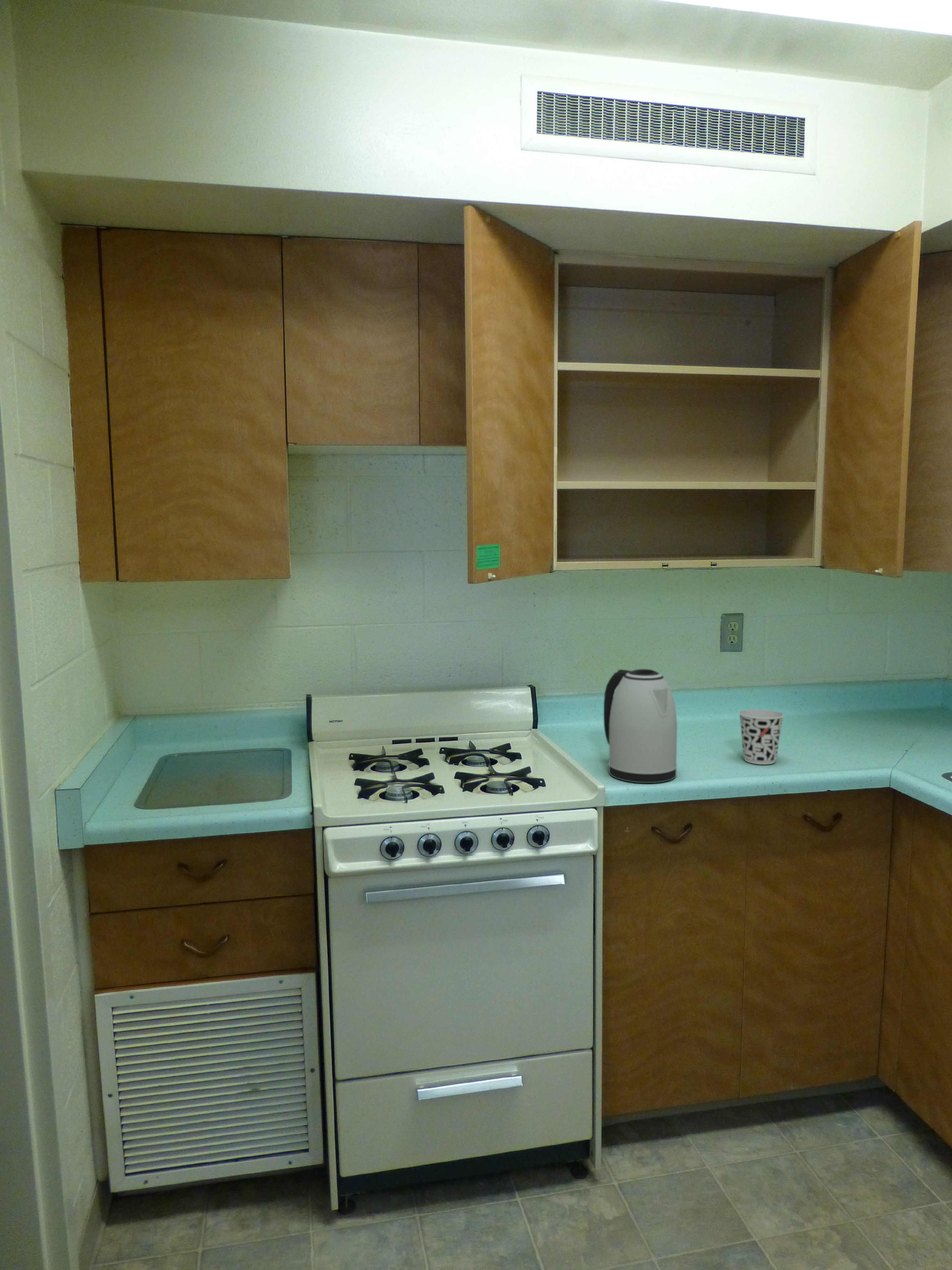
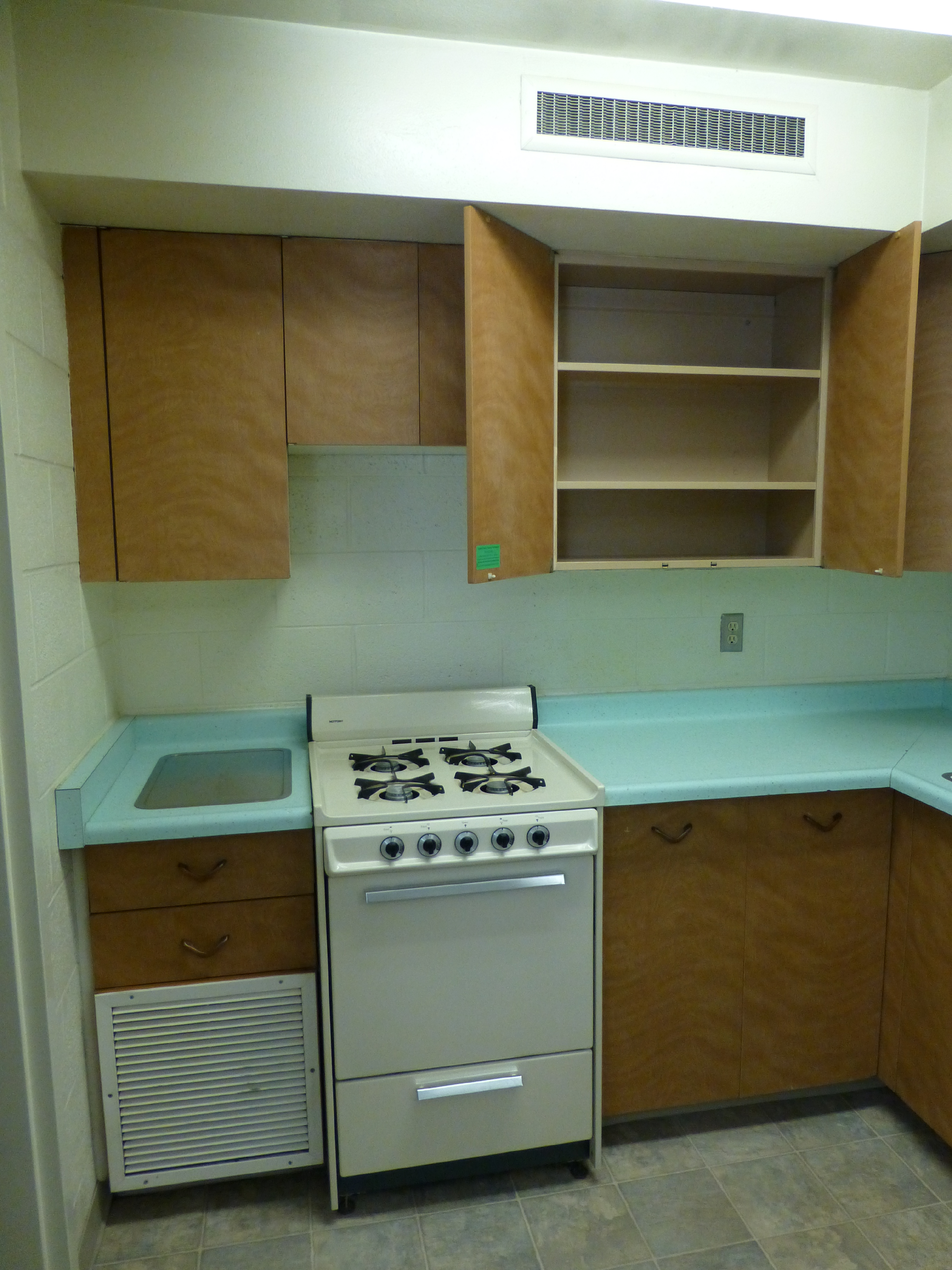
- kettle [603,669,677,783]
- cup [738,709,784,765]
